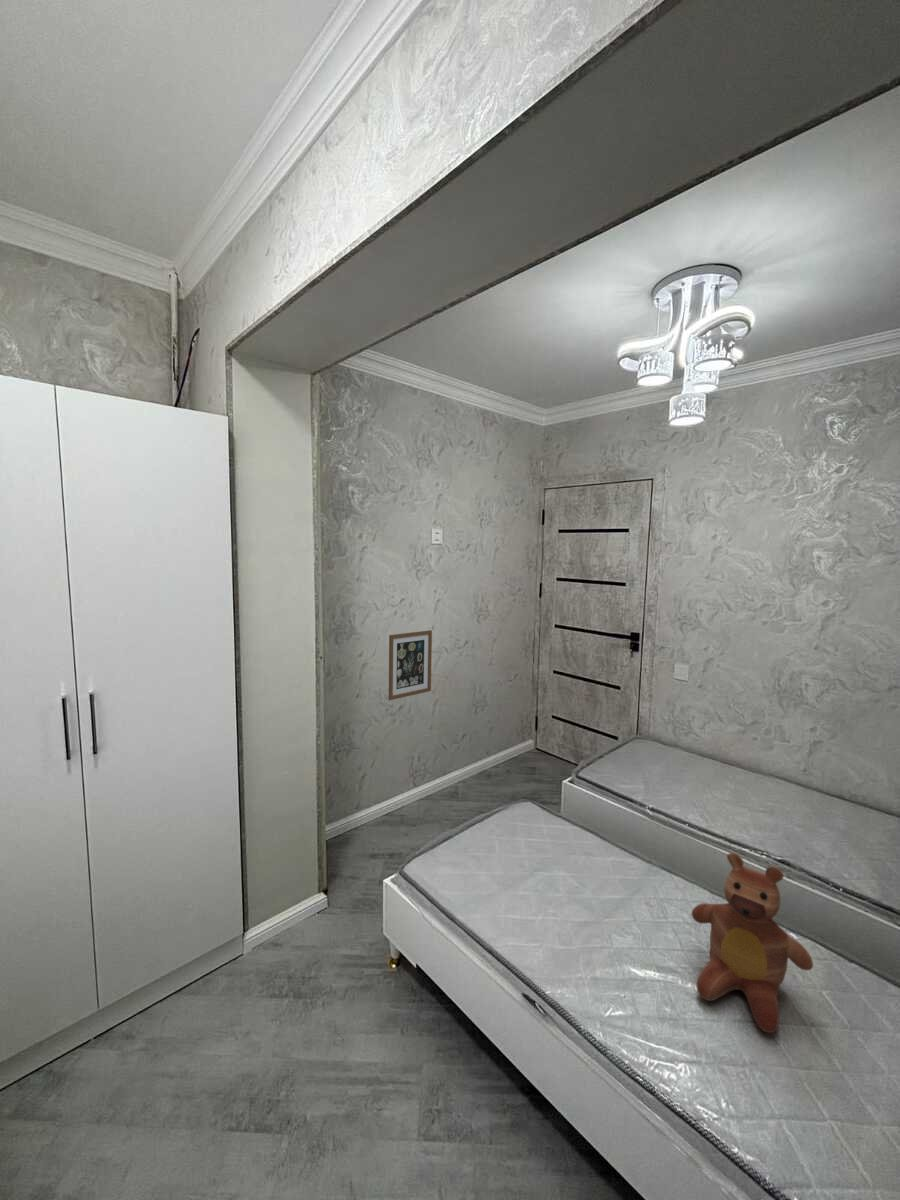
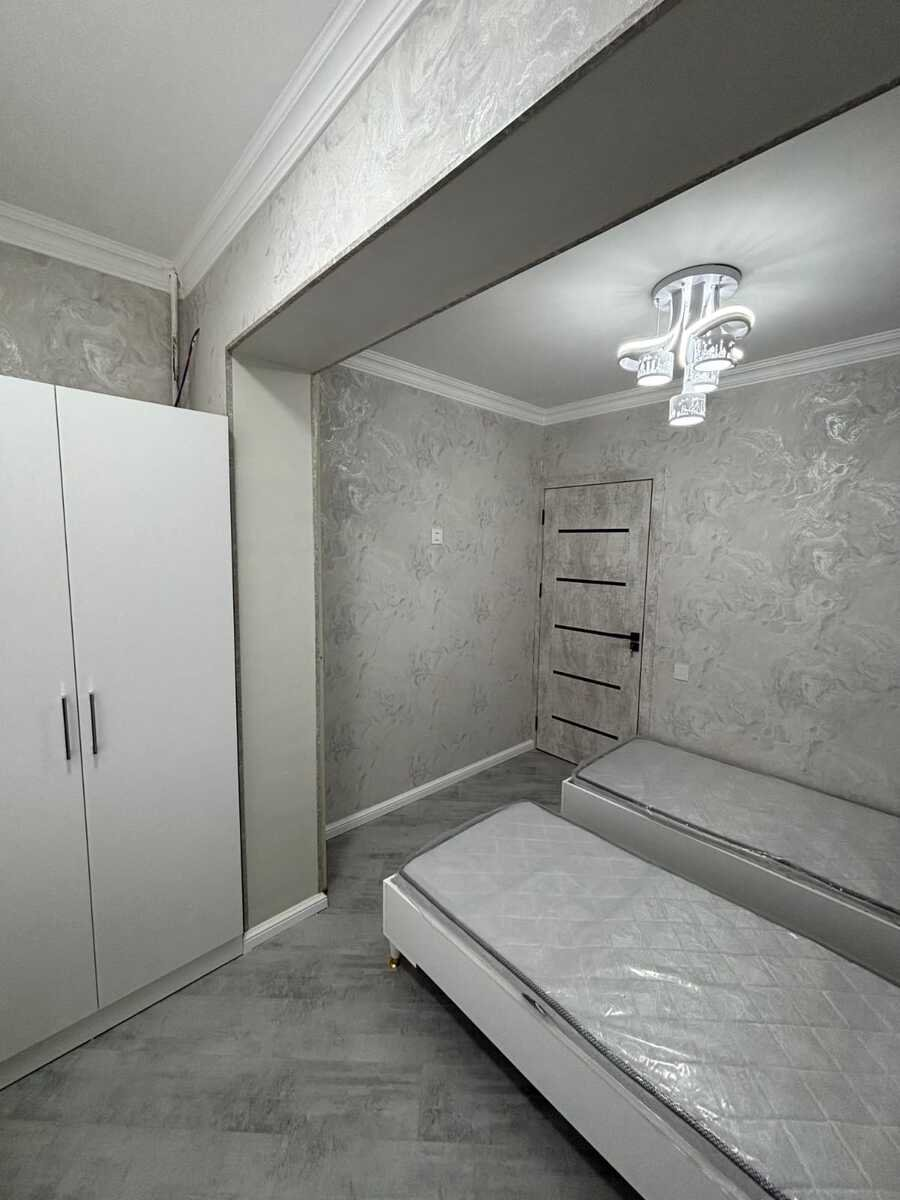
- teddy bear [691,852,814,1034]
- wall art [388,629,433,701]
